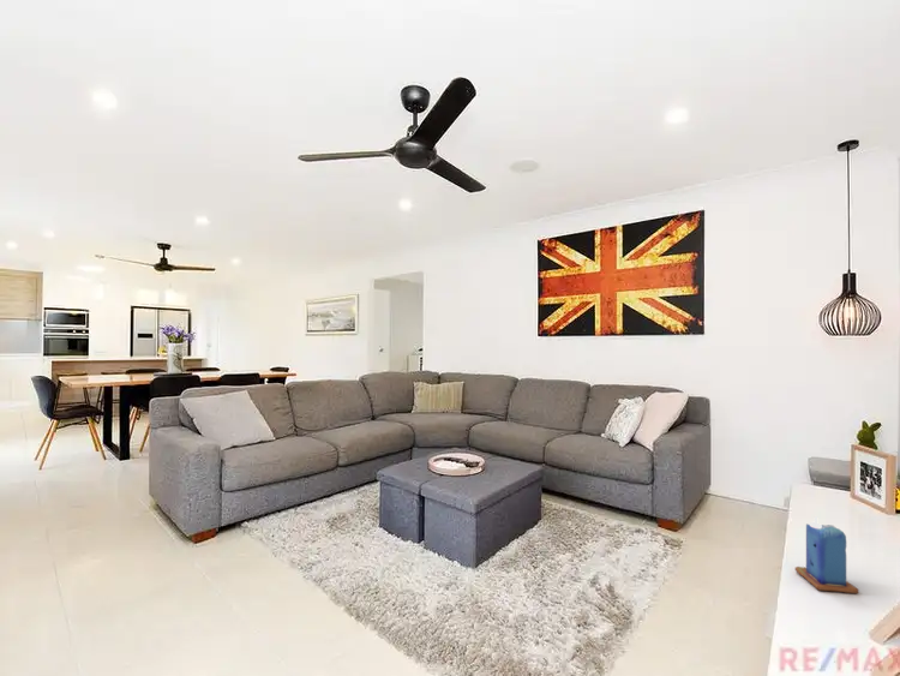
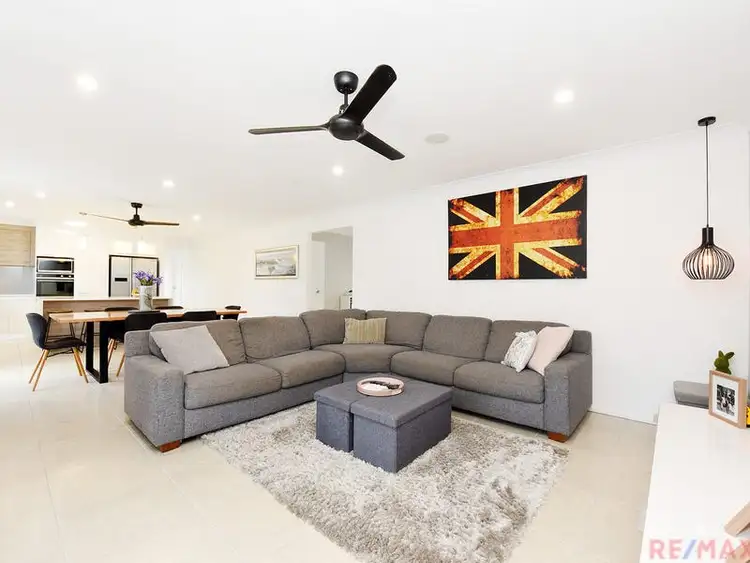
- candle [794,515,860,594]
